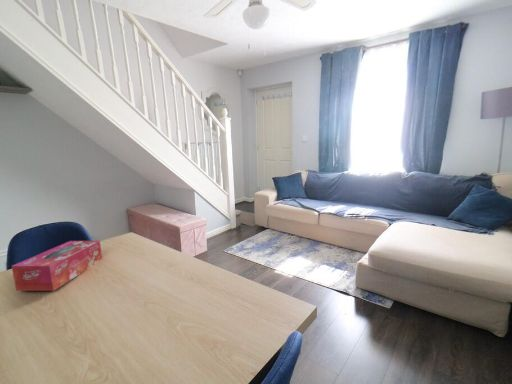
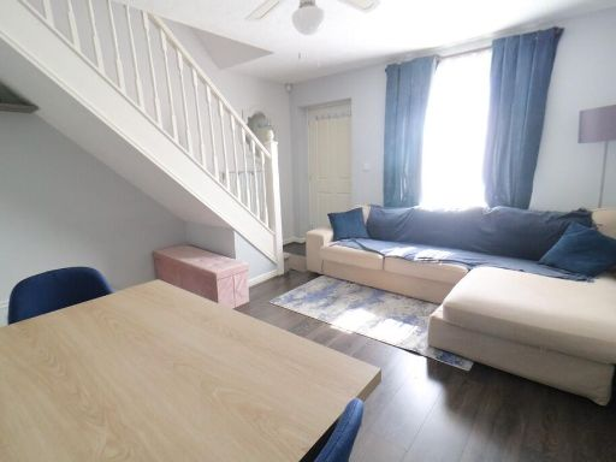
- tissue box [11,240,103,292]
